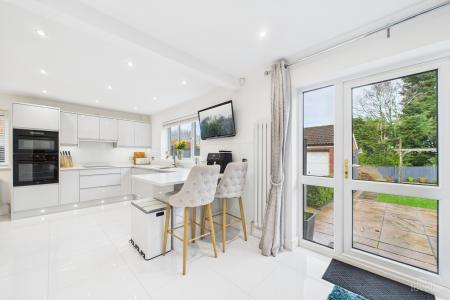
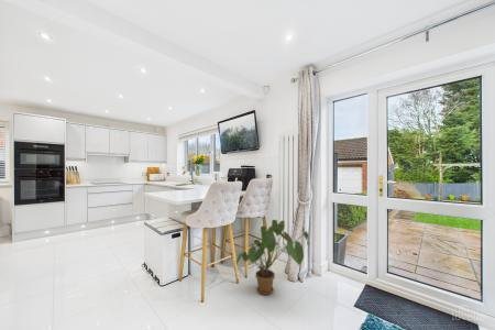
+ house plant [235,219,310,296]
